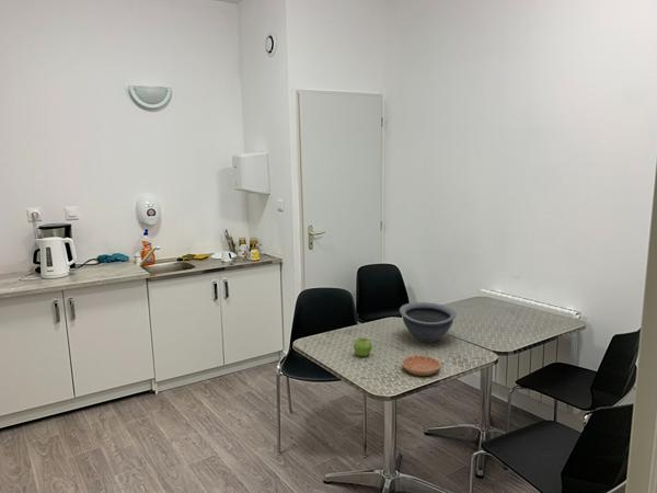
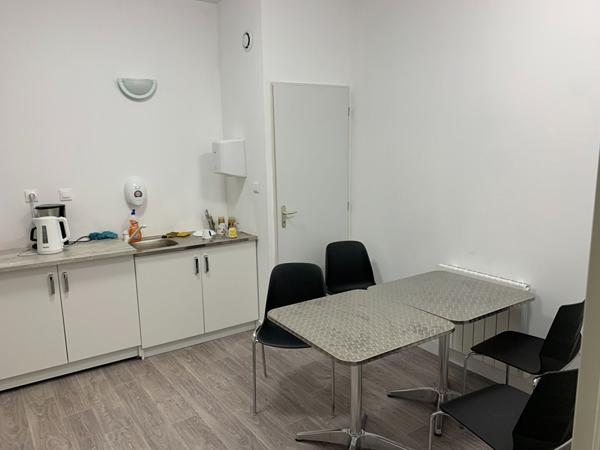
- bowl [399,301,458,344]
- saucer [401,355,441,377]
- fruit [353,337,373,357]
